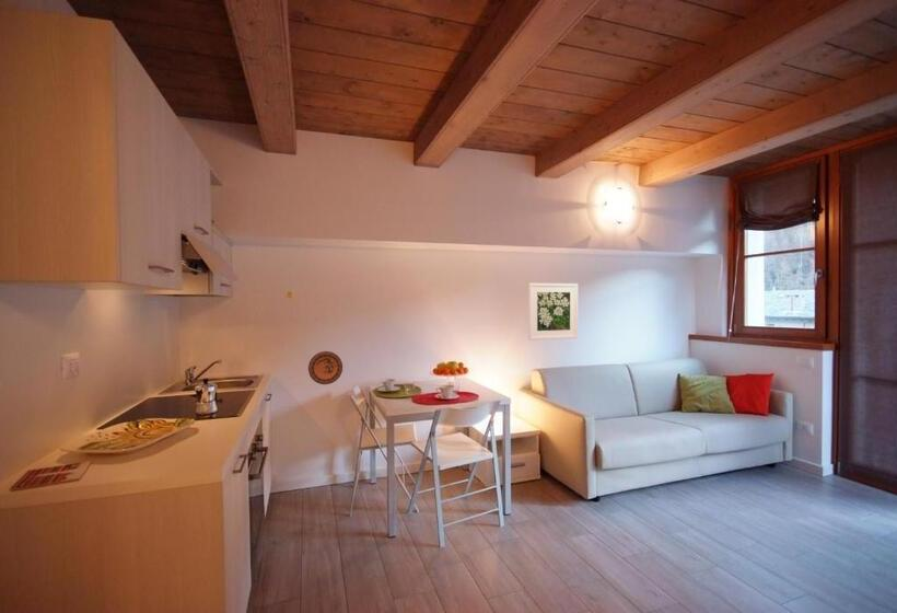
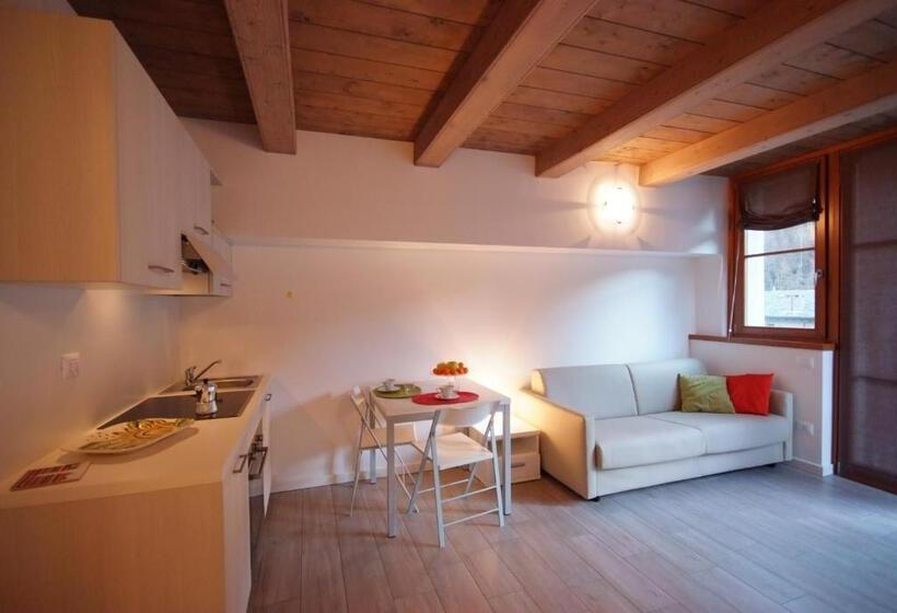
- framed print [527,282,579,342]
- decorative plate [307,350,343,385]
